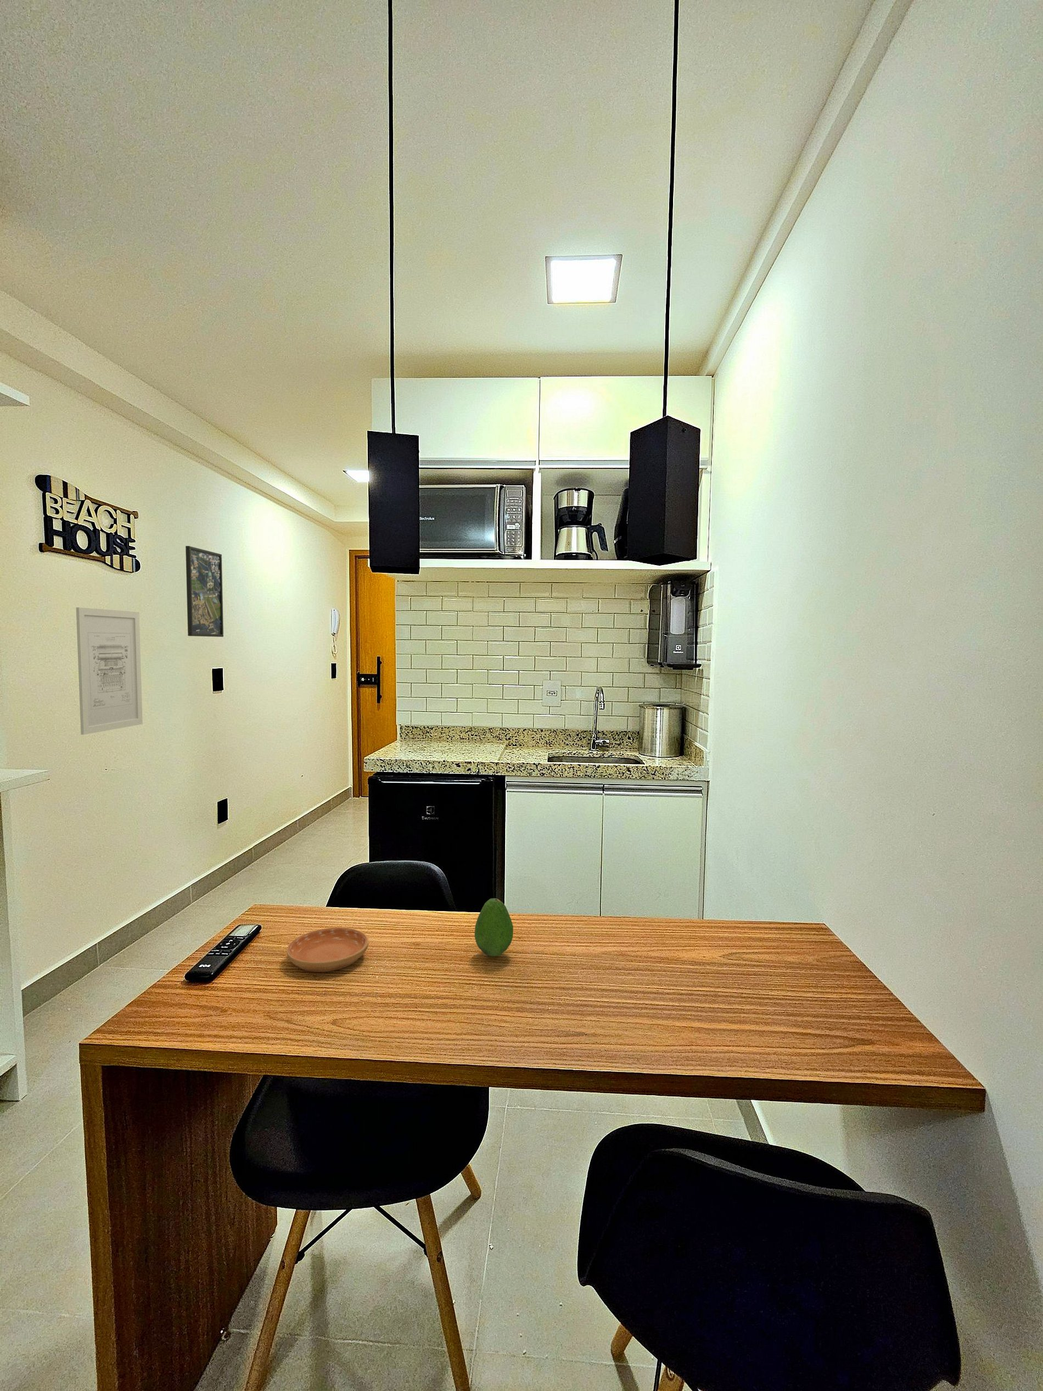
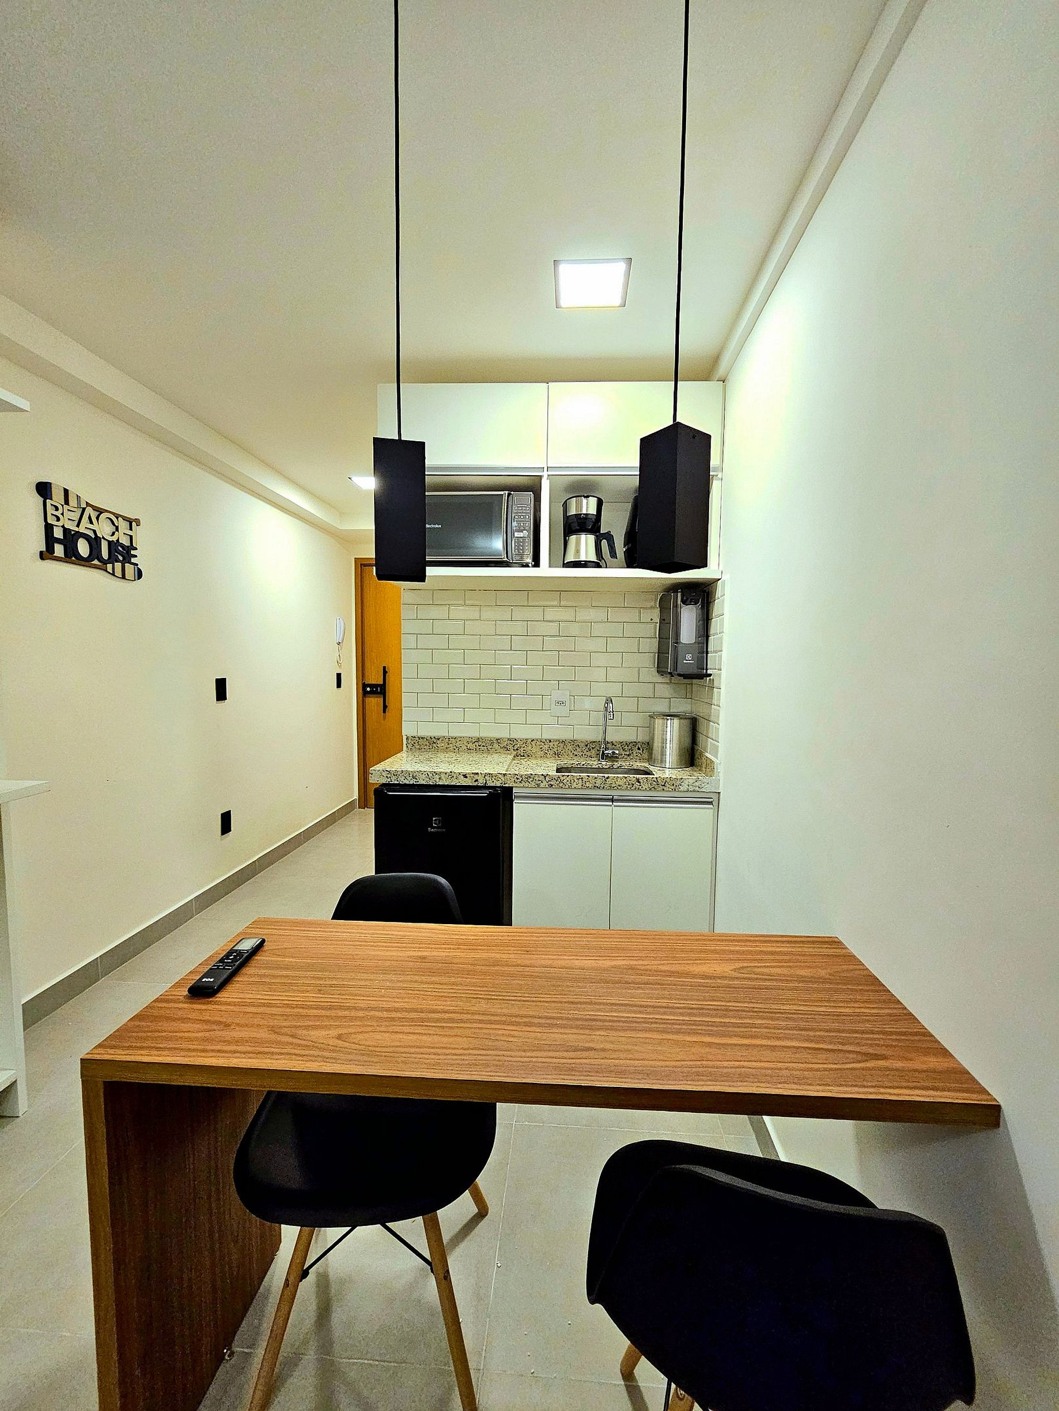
- fruit [474,898,514,957]
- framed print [185,545,224,638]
- saucer [286,927,369,972]
- wall art [76,607,144,736]
